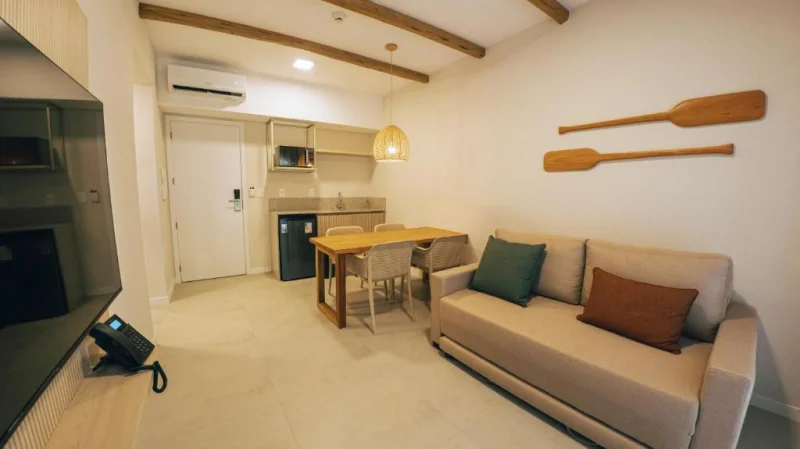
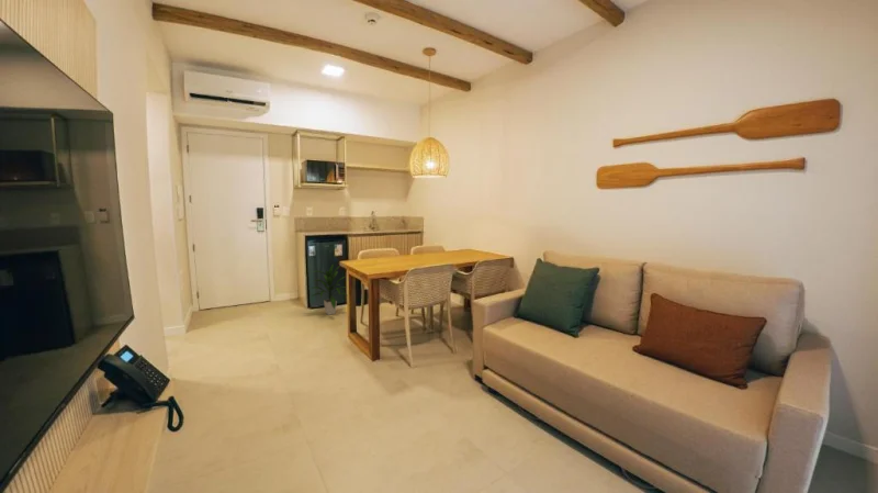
+ indoor plant [308,262,348,316]
